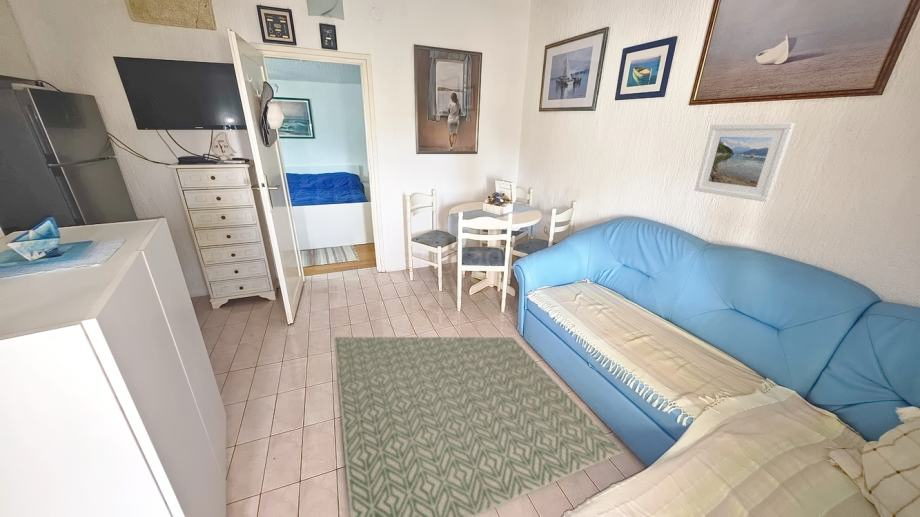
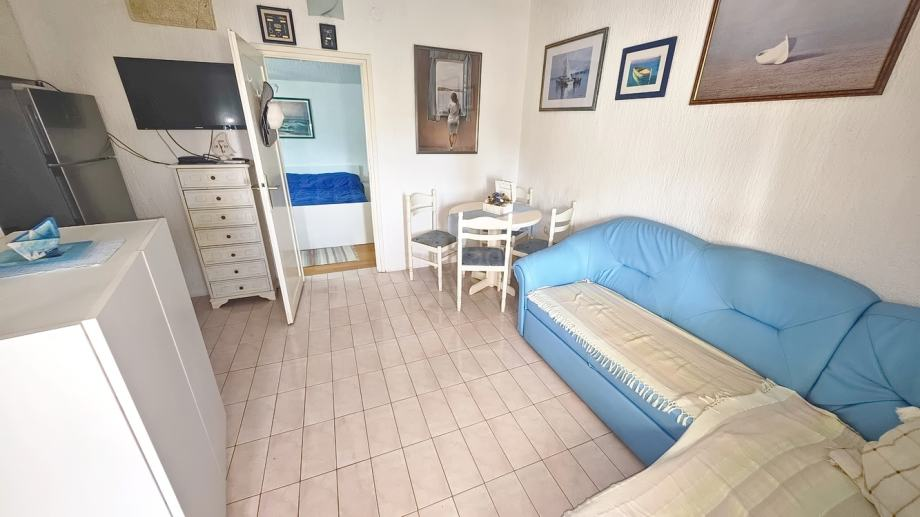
- rug [333,336,624,517]
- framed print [693,122,796,203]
